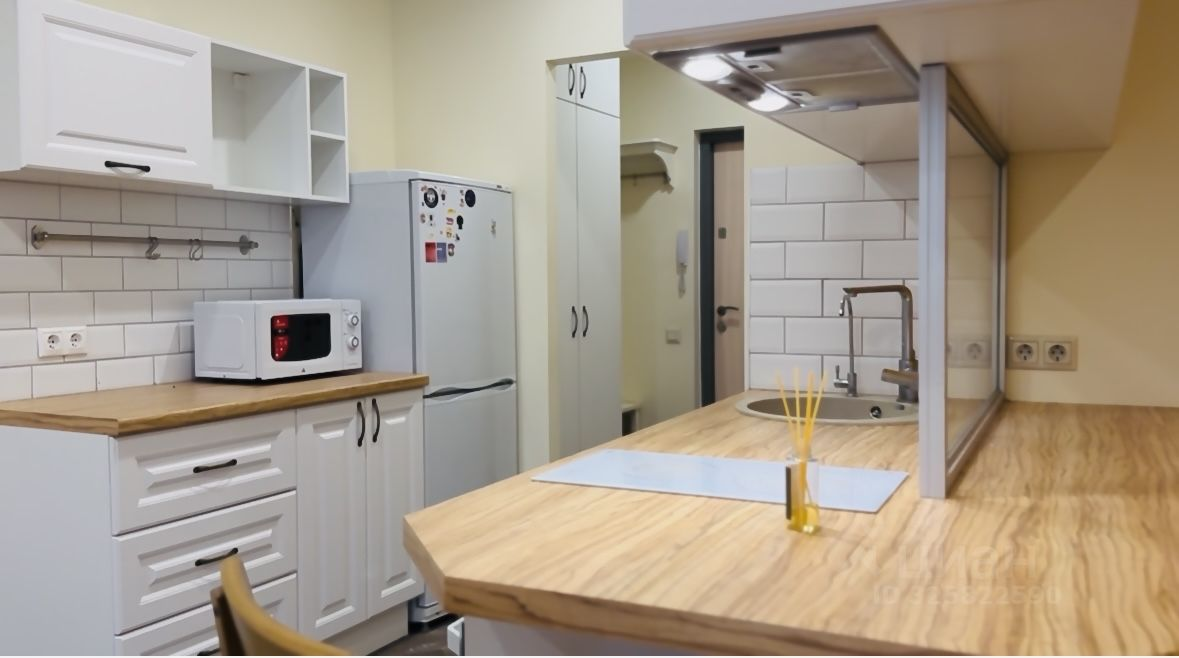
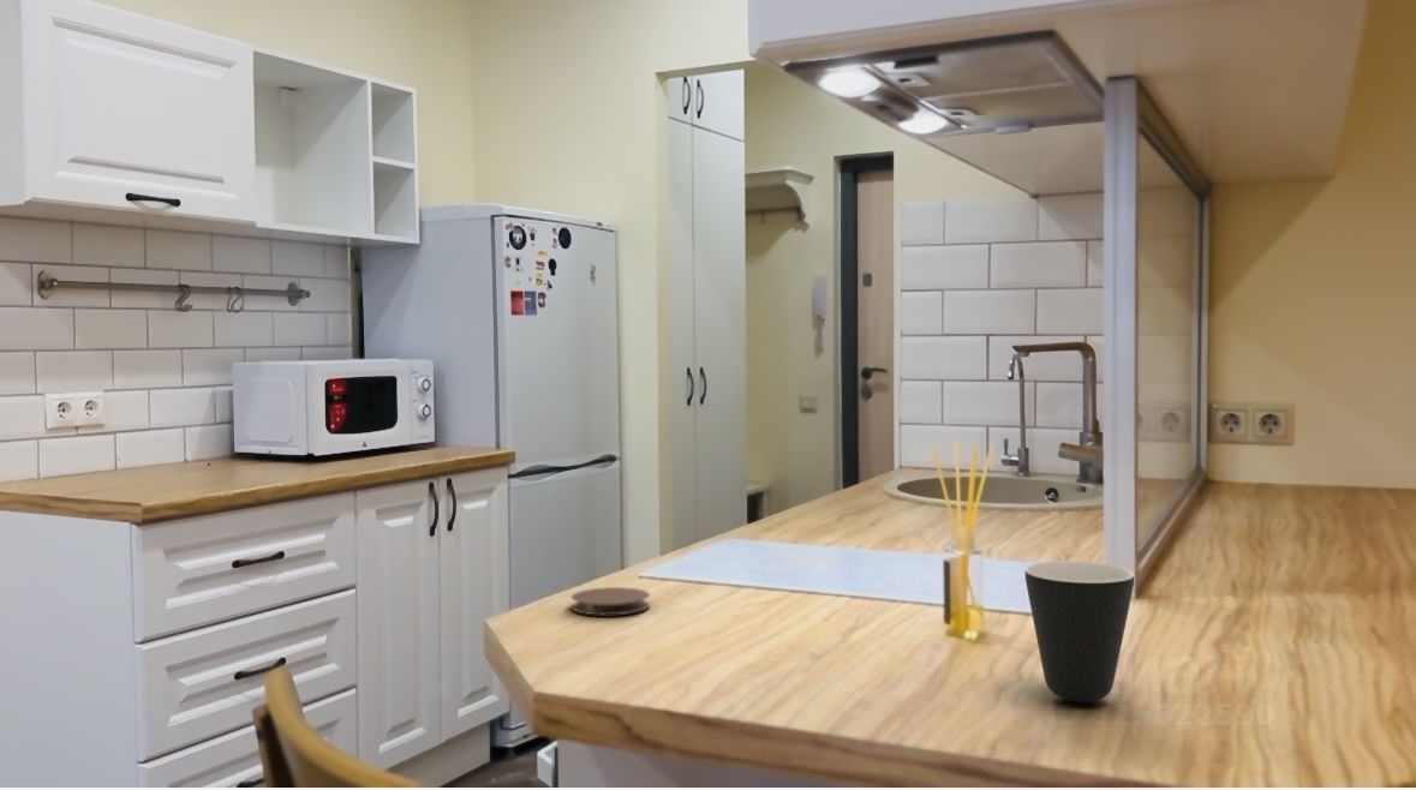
+ mug [1023,561,1135,704]
+ coaster [569,586,651,616]
